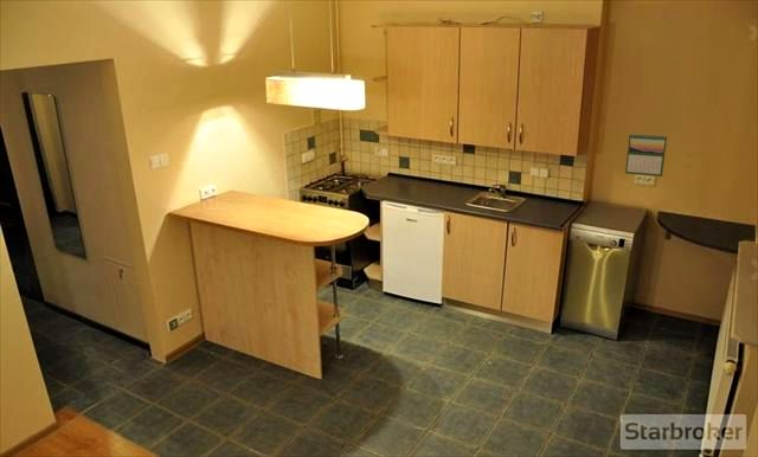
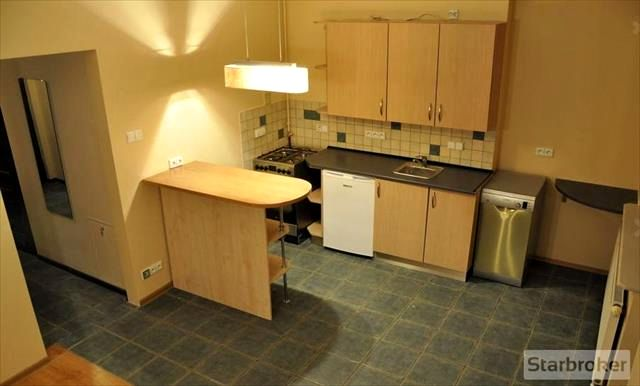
- calendar [624,133,668,178]
